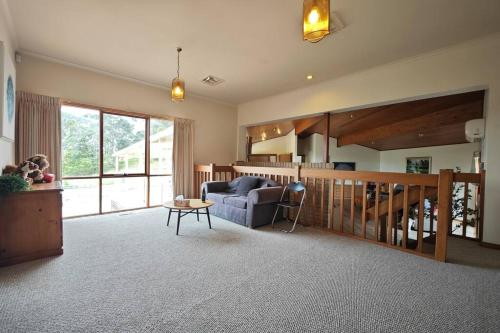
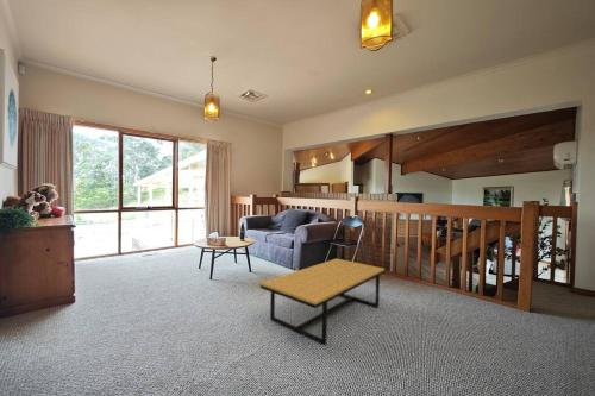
+ coffee table [259,258,386,346]
